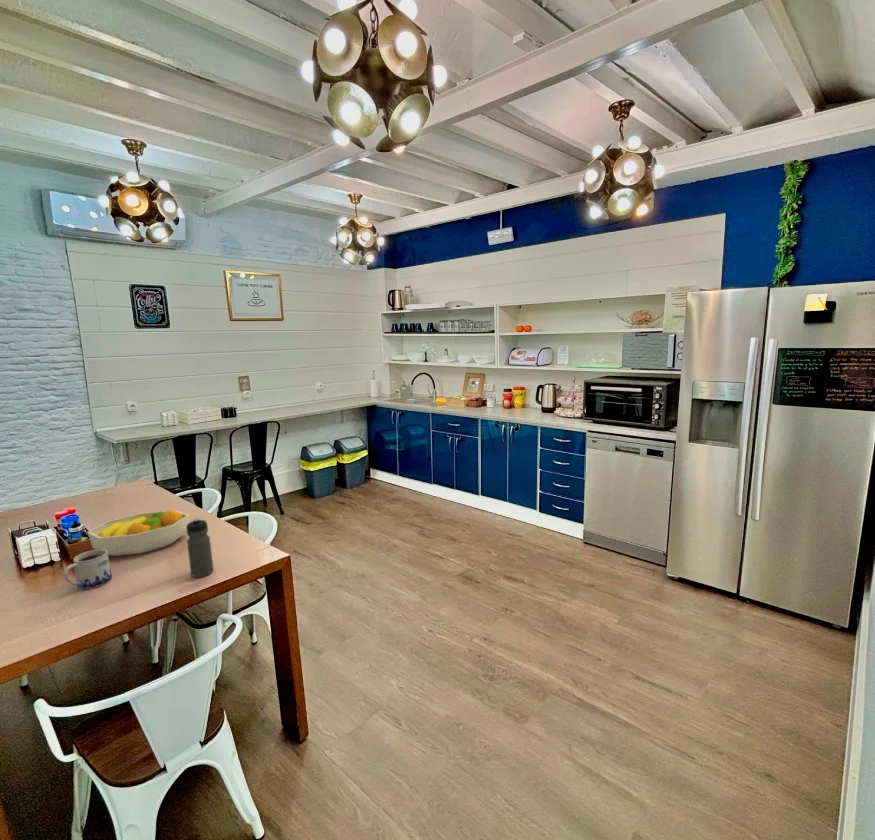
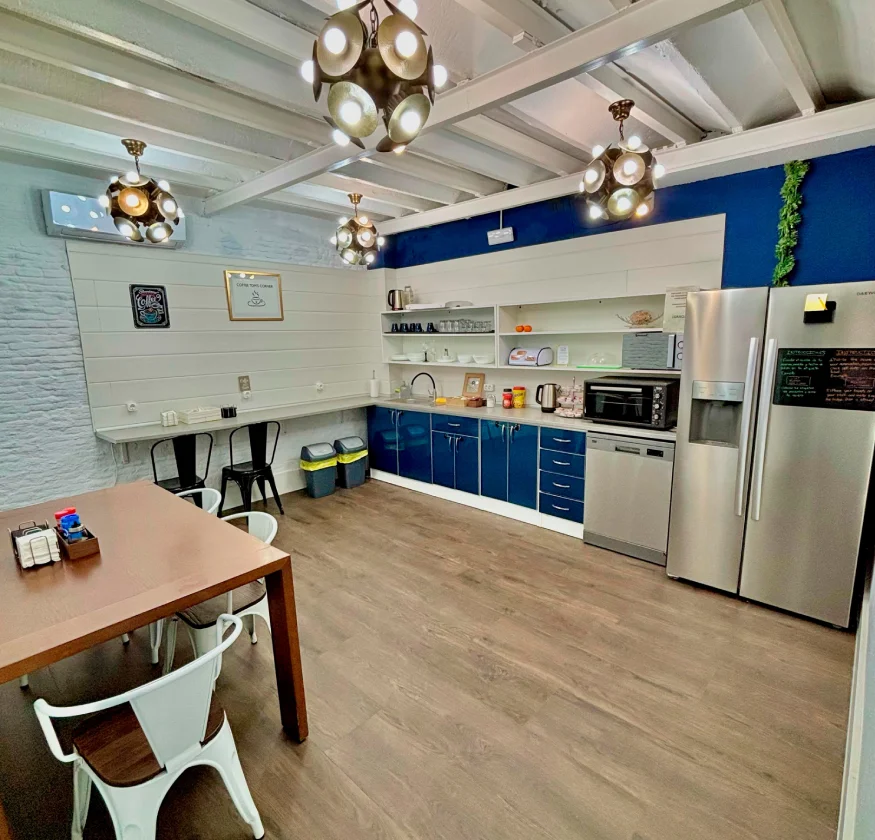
- mug [62,549,113,590]
- fruit bowl [86,508,190,557]
- water bottle [186,517,214,578]
